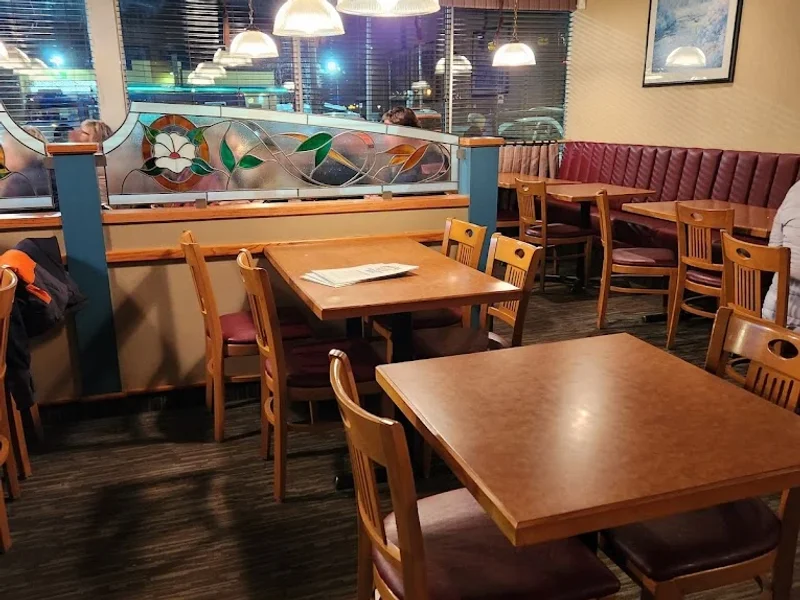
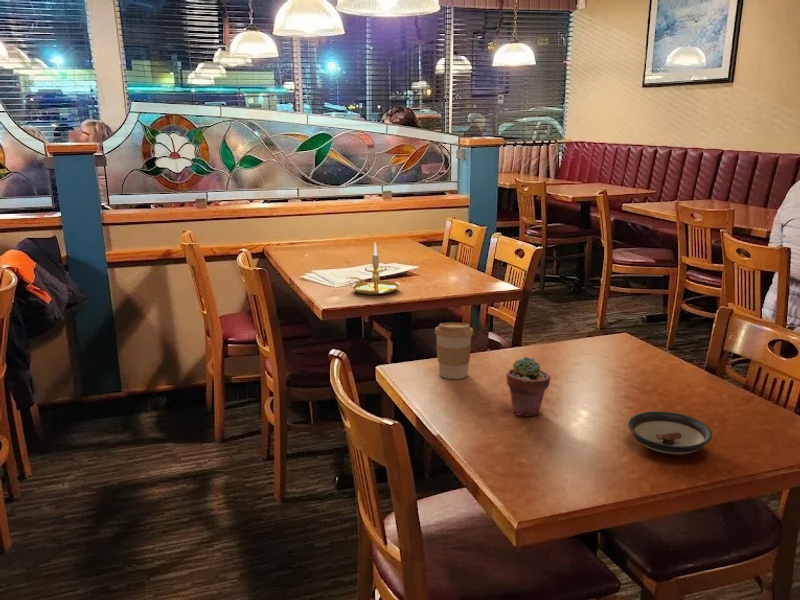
+ coffee cup [434,322,474,380]
+ candle holder [345,241,401,296]
+ potted succulent [505,355,552,417]
+ saucer [627,410,713,456]
